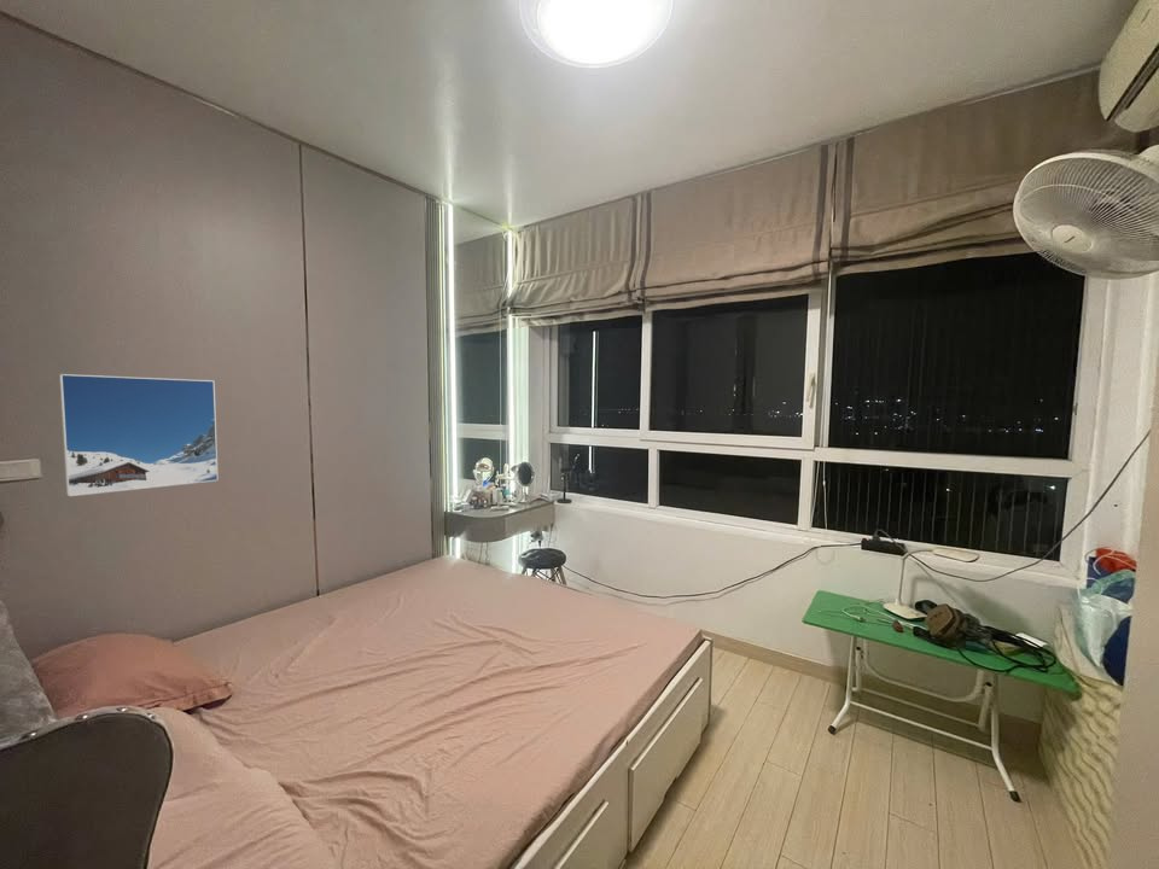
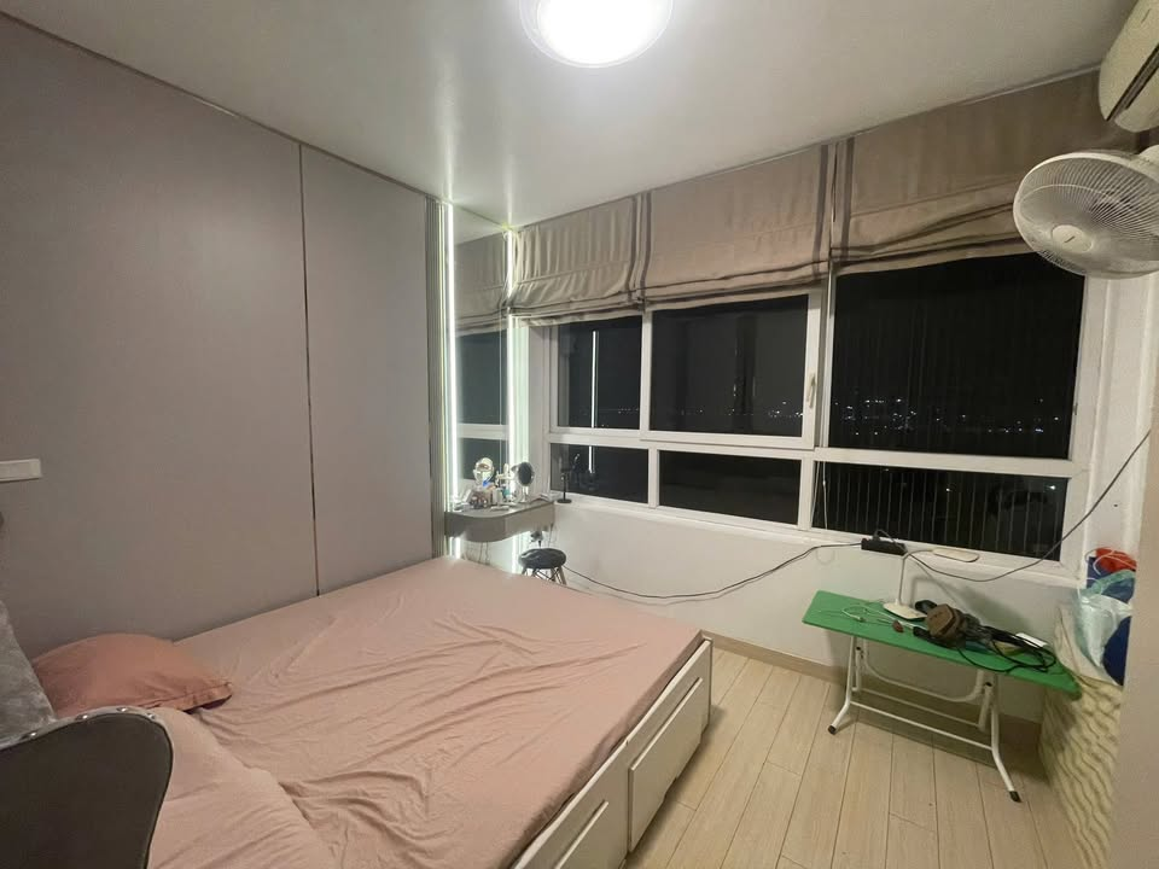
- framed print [58,373,220,497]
